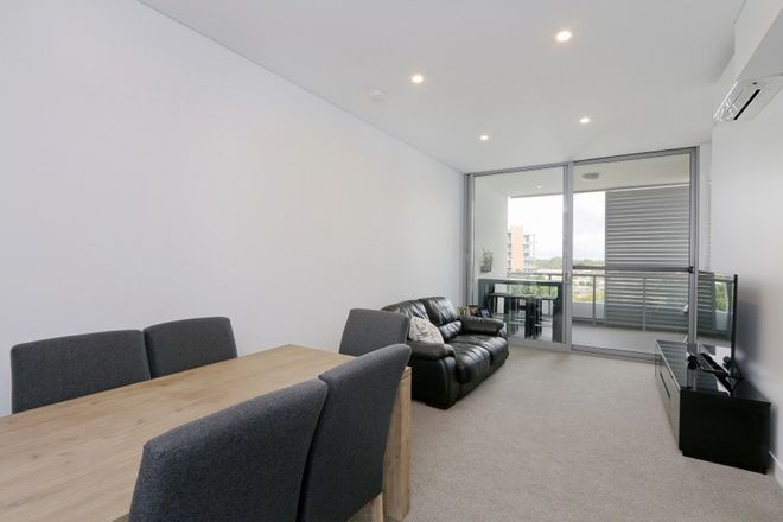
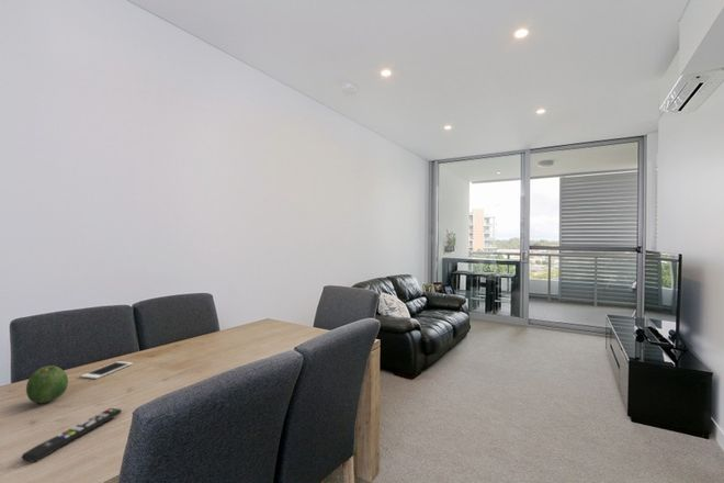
+ cell phone [80,360,134,380]
+ remote control [20,407,123,463]
+ fruit [25,364,69,404]
